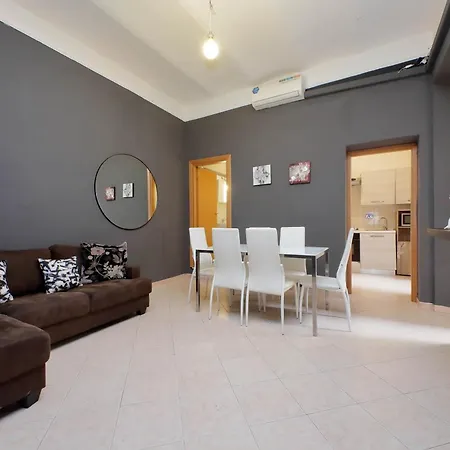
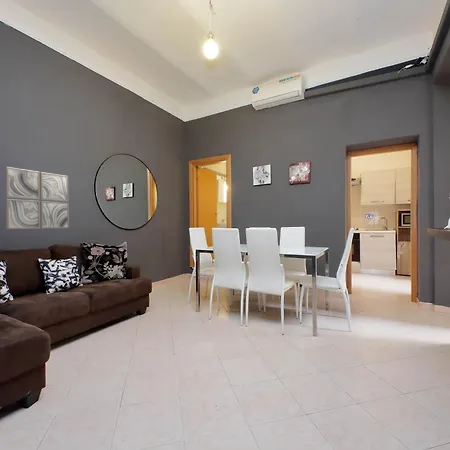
+ wall art [4,166,70,230]
